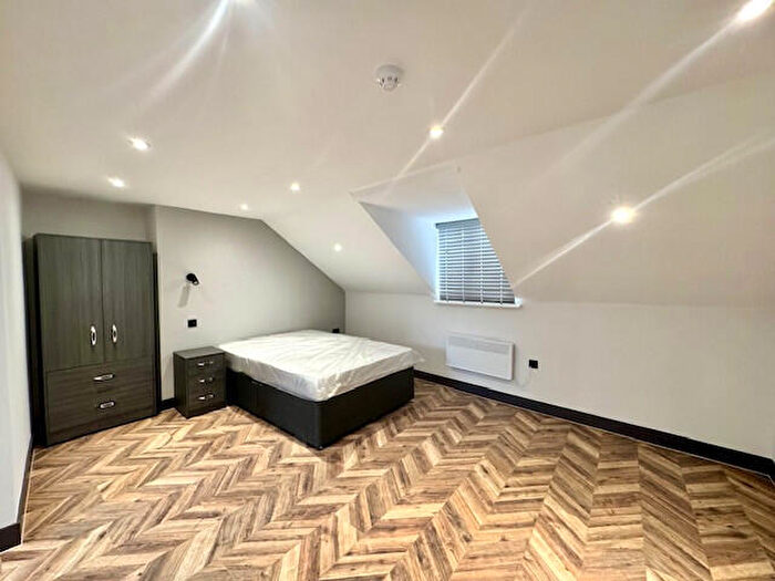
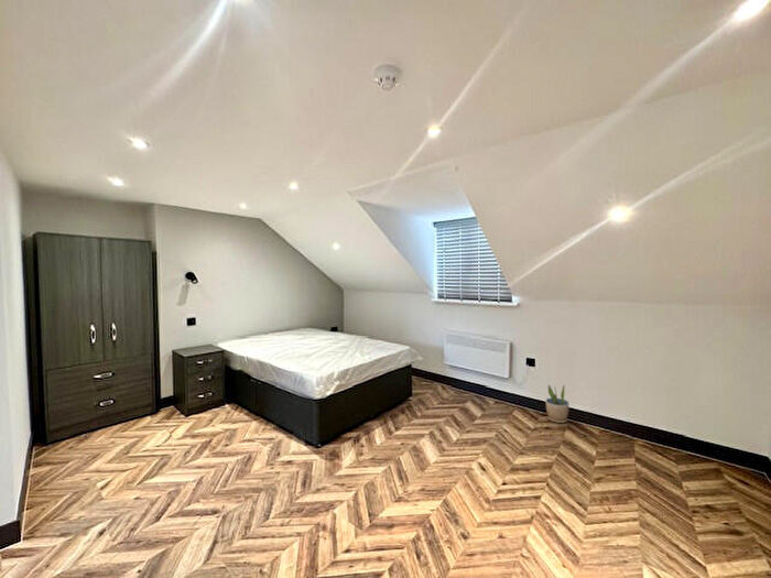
+ potted plant [544,383,569,424]
